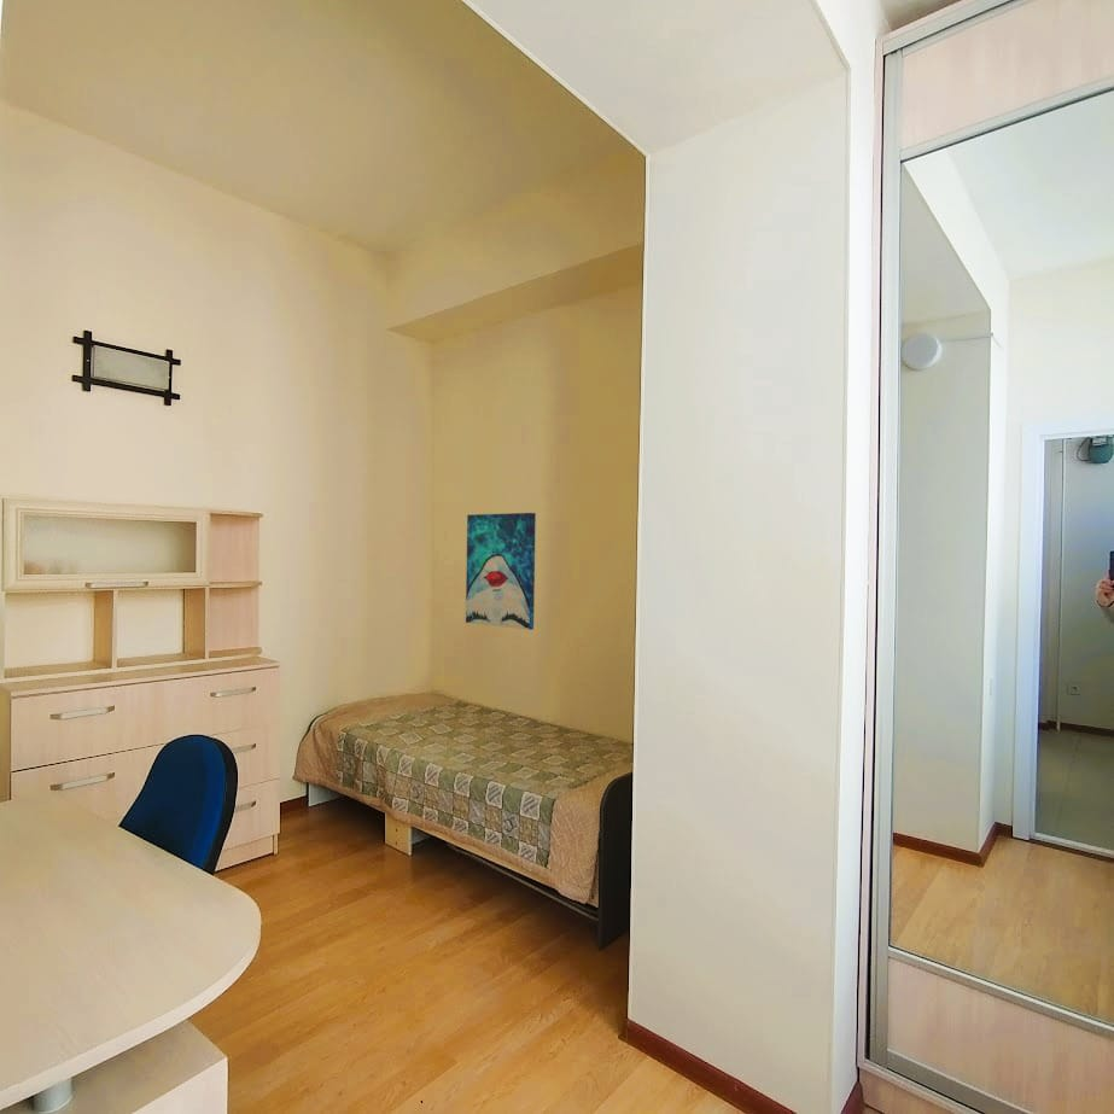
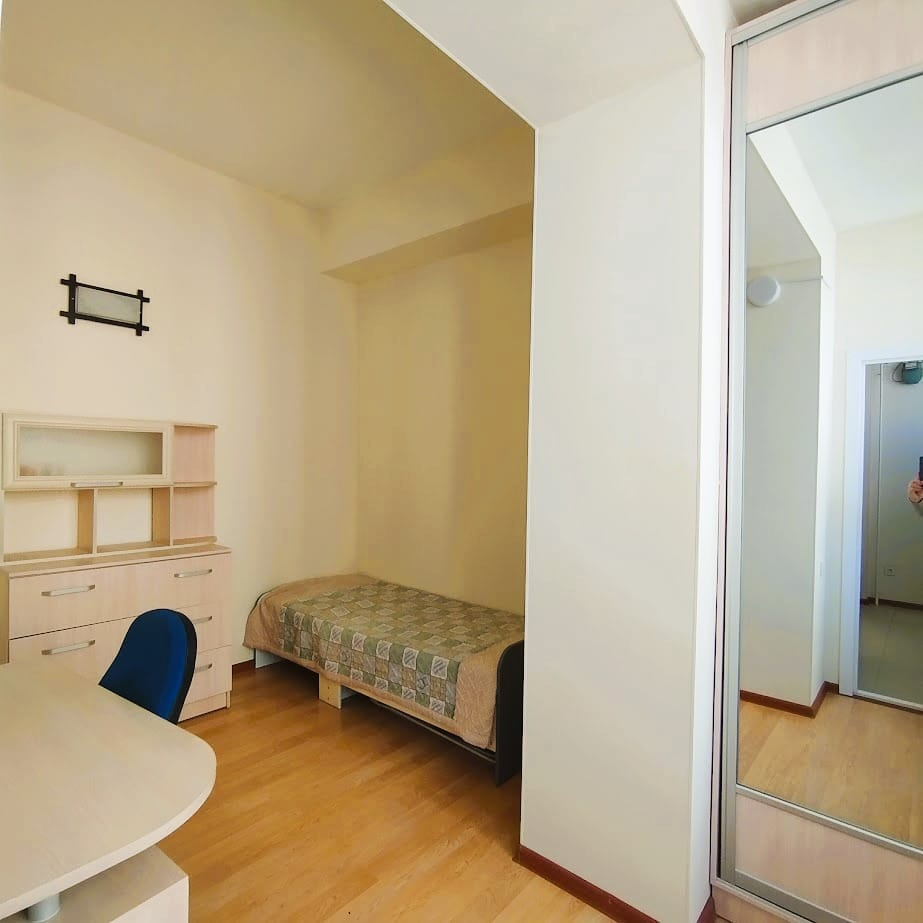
- wall art [465,512,537,631]
